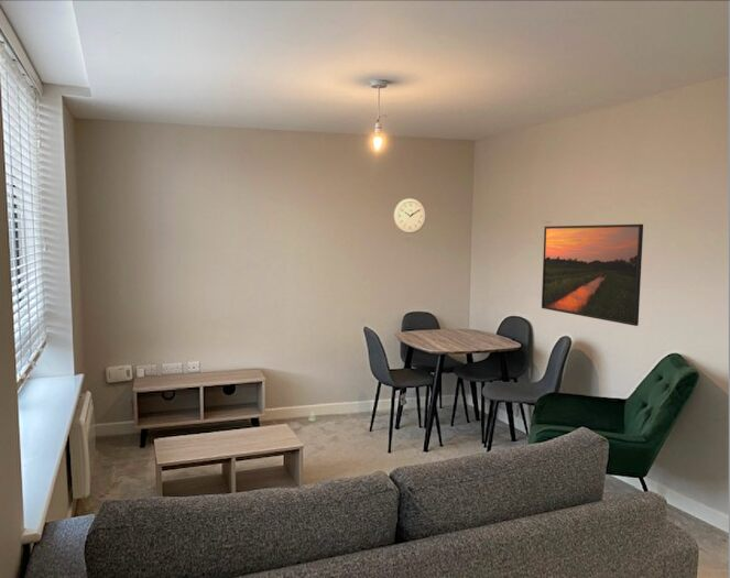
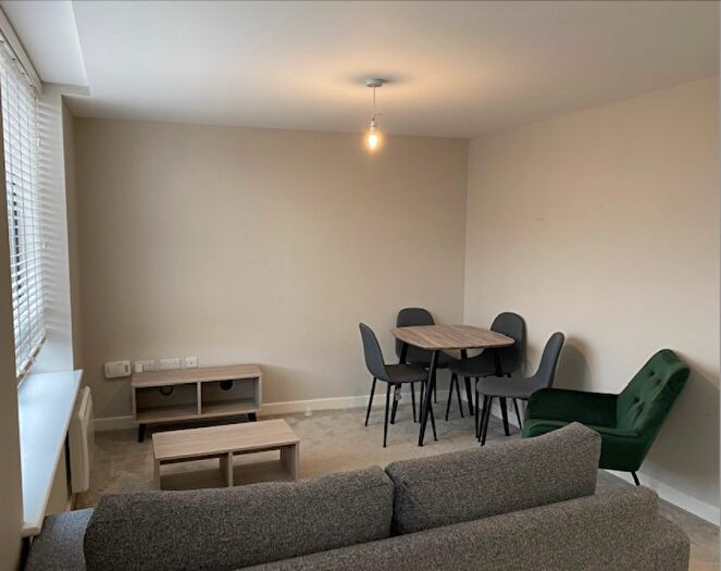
- wall clock [393,197,427,235]
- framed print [541,223,644,327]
